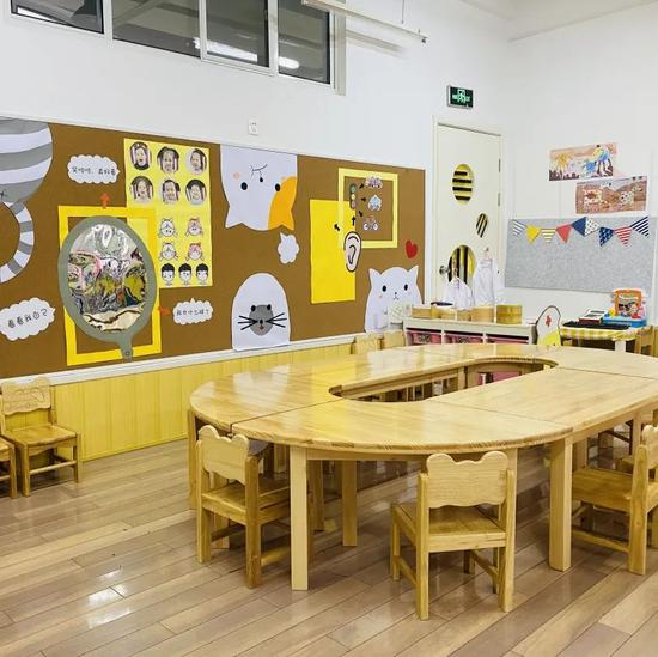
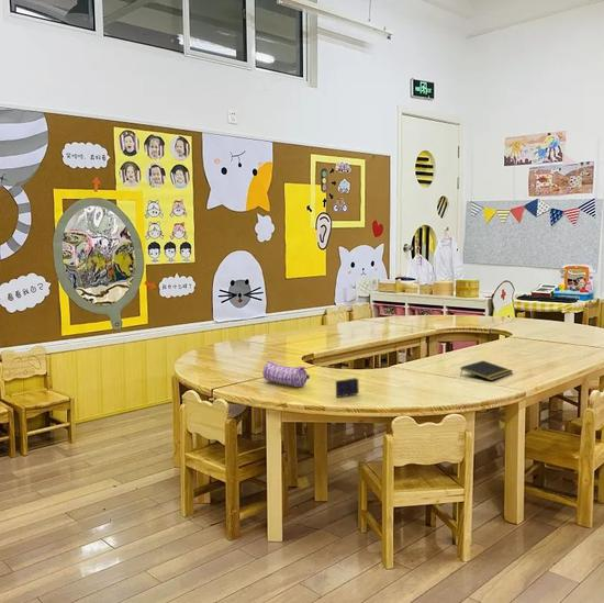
+ notepad [459,360,514,381]
+ pencil case [261,360,311,388]
+ crayon box [335,377,360,399]
